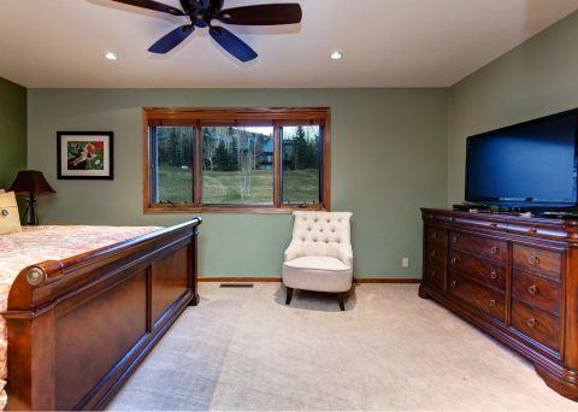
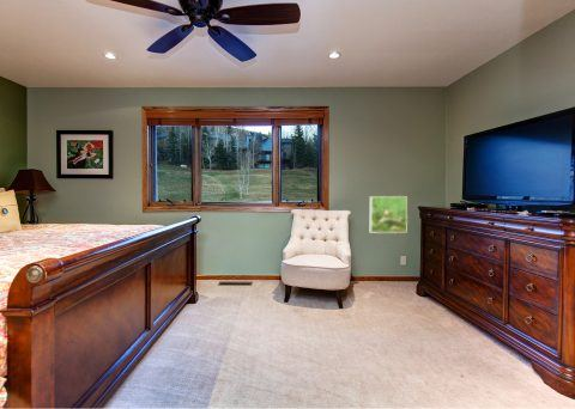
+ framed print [369,195,408,234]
